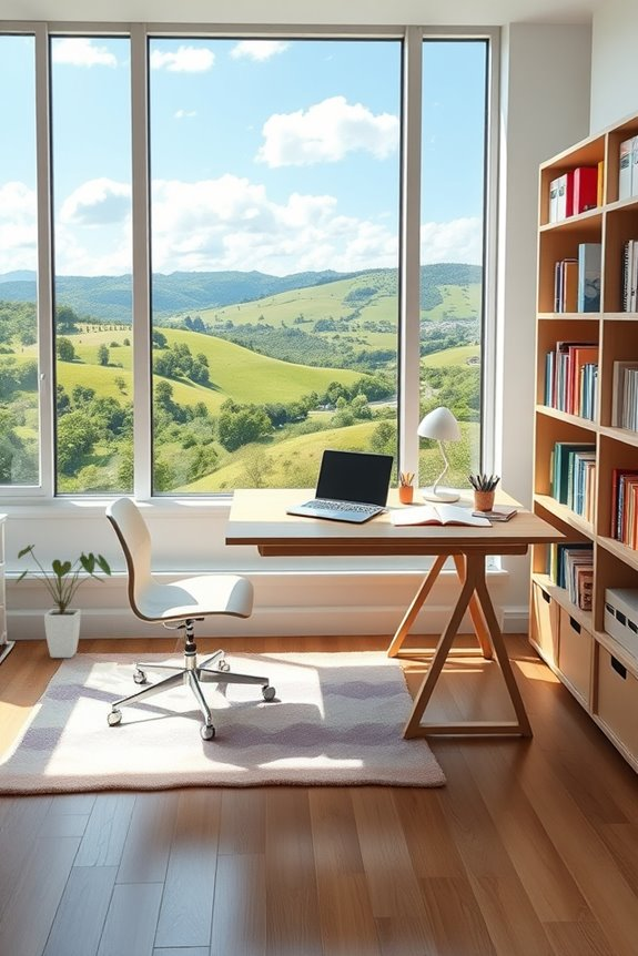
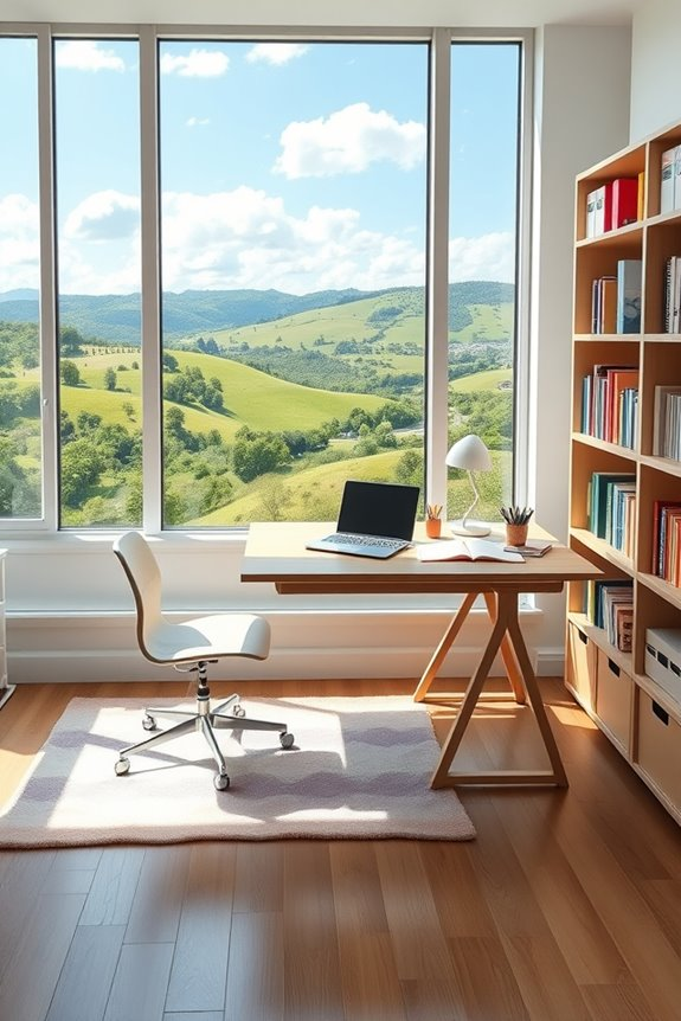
- house plant [12,543,113,659]
